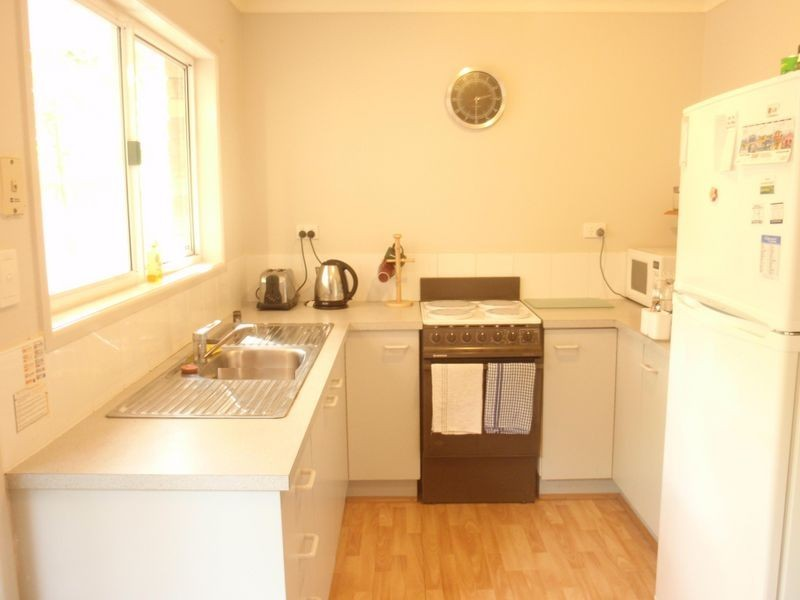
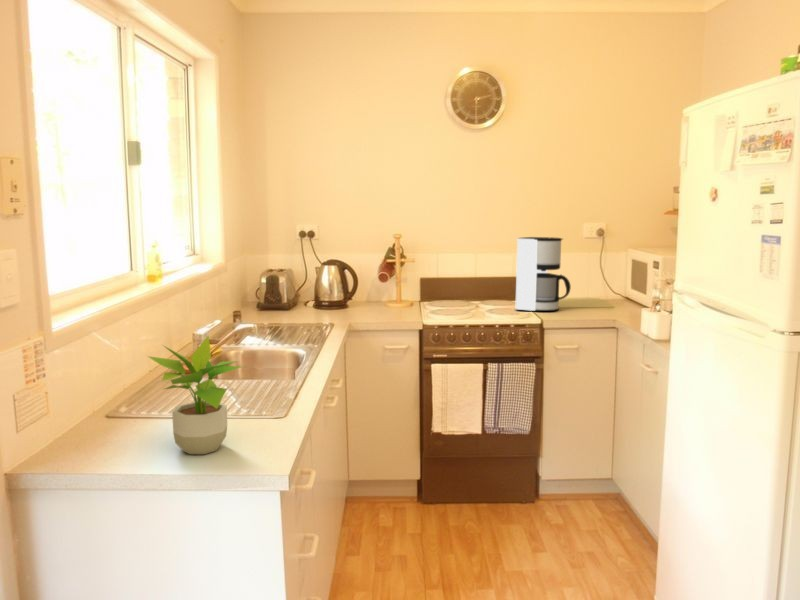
+ coffee maker [514,236,572,312]
+ potted plant [146,334,242,455]
